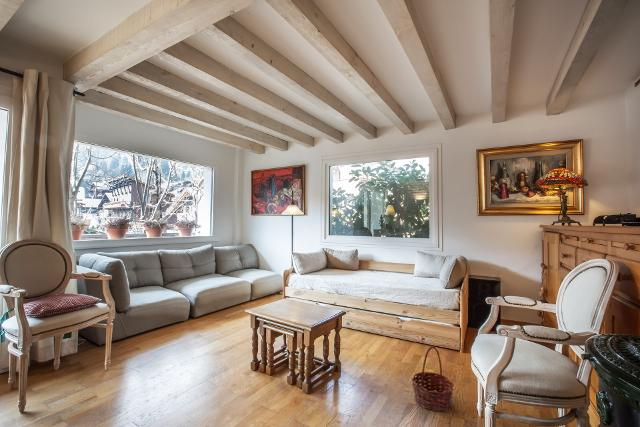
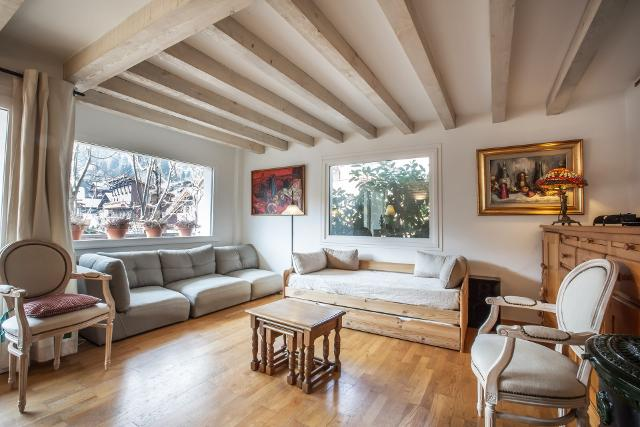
- basket [410,345,455,412]
